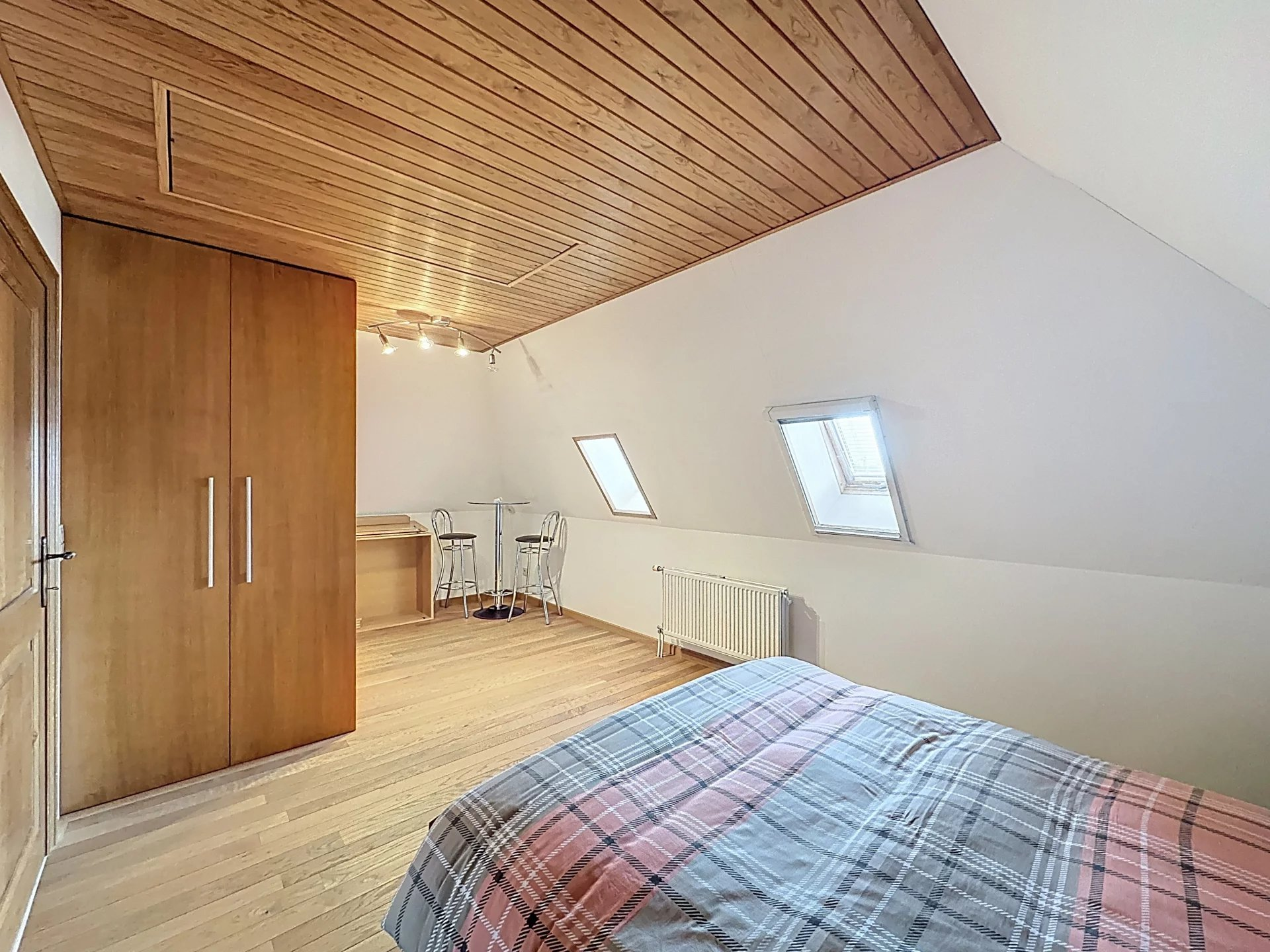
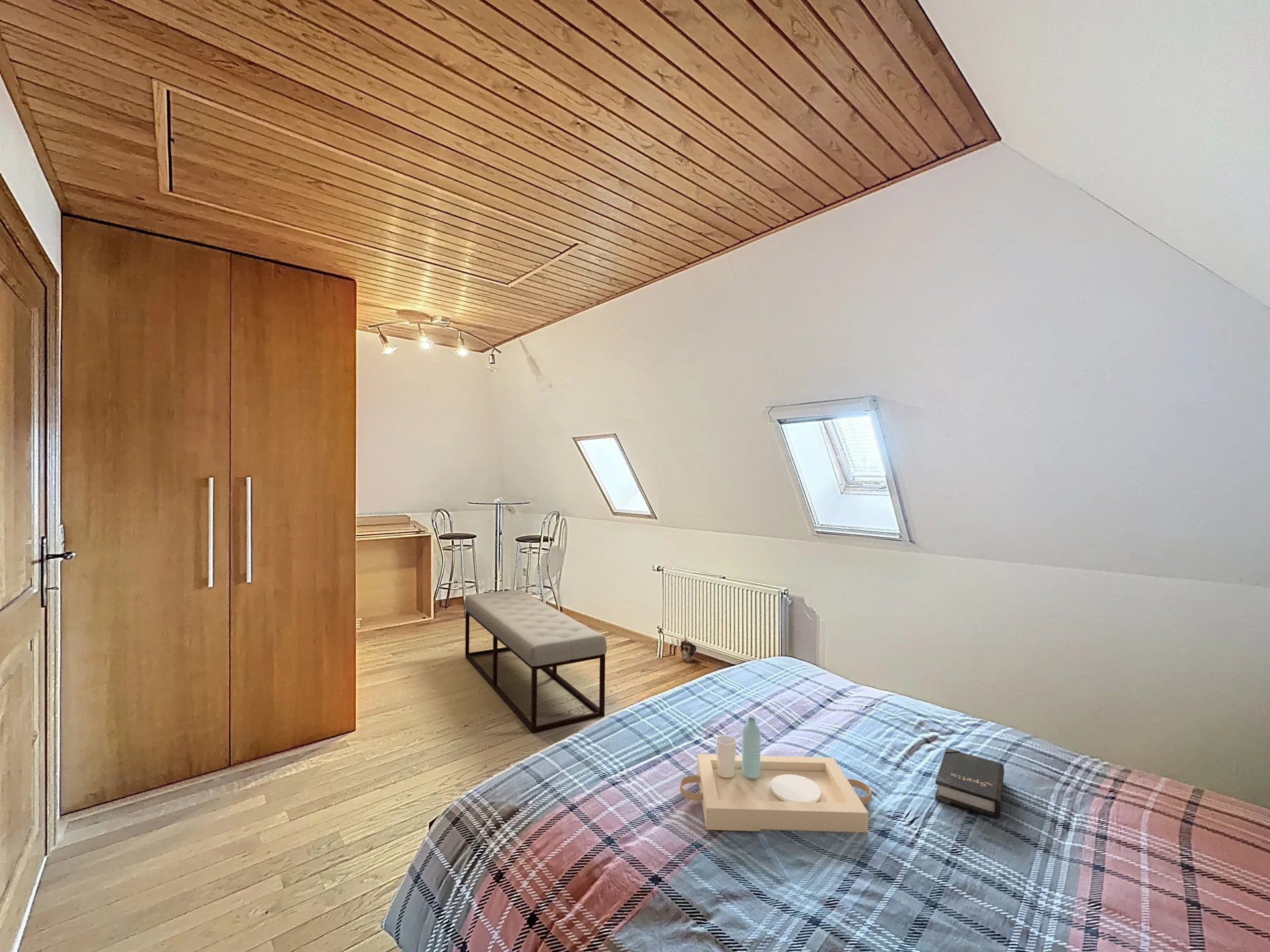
+ bench [464,589,607,734]
+ hardback book [935,747,1005,818]
+ plush toy [679,635,697,662]
+ serving tray [679,717,872,833]
